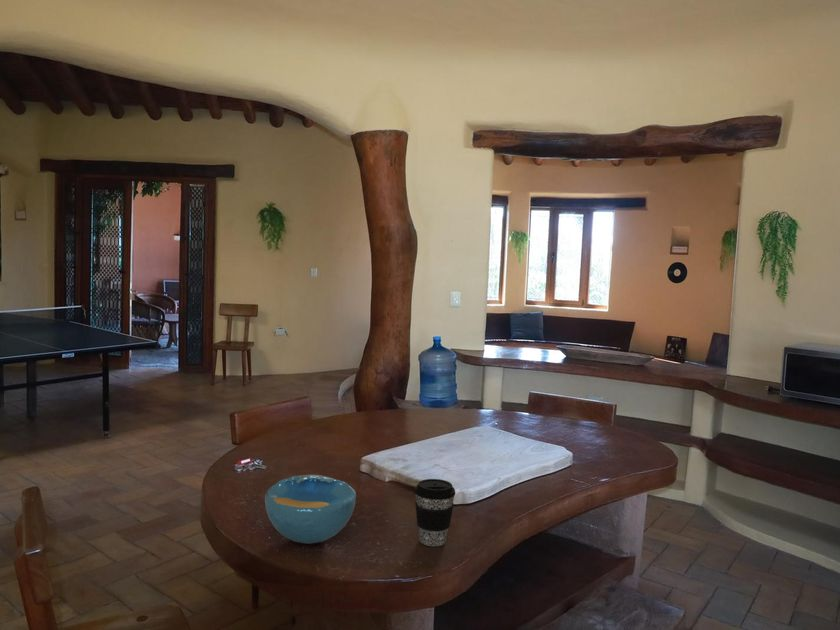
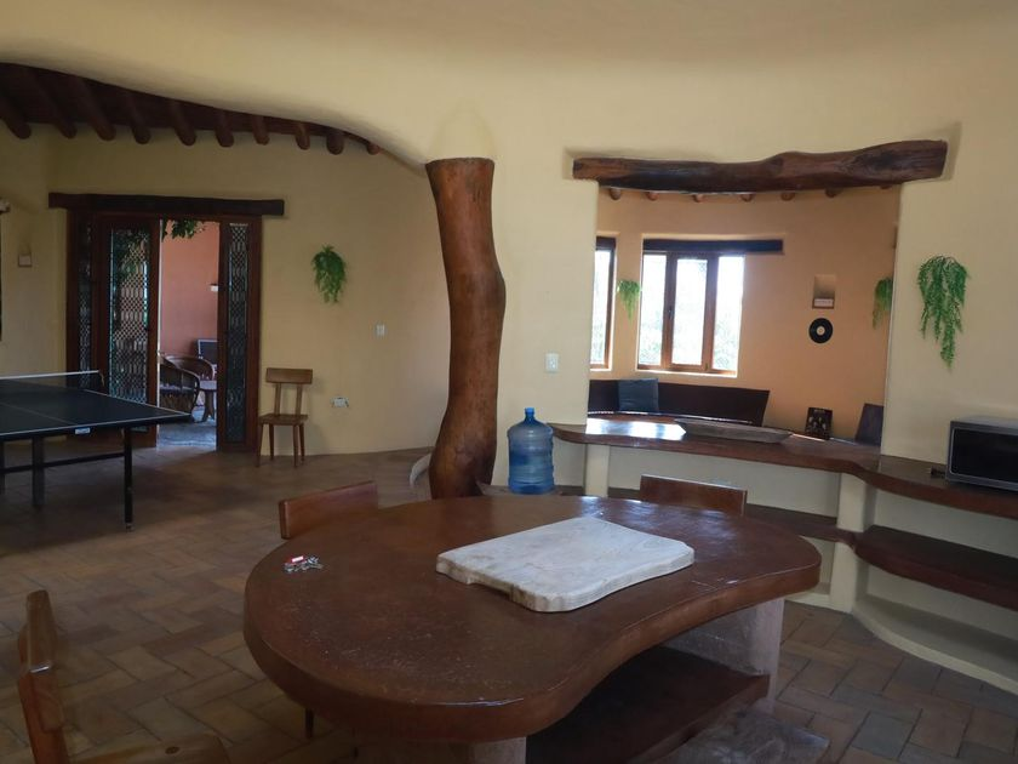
- coffee cup [414,478,456,547]
- bowl [264,474,357,545]
